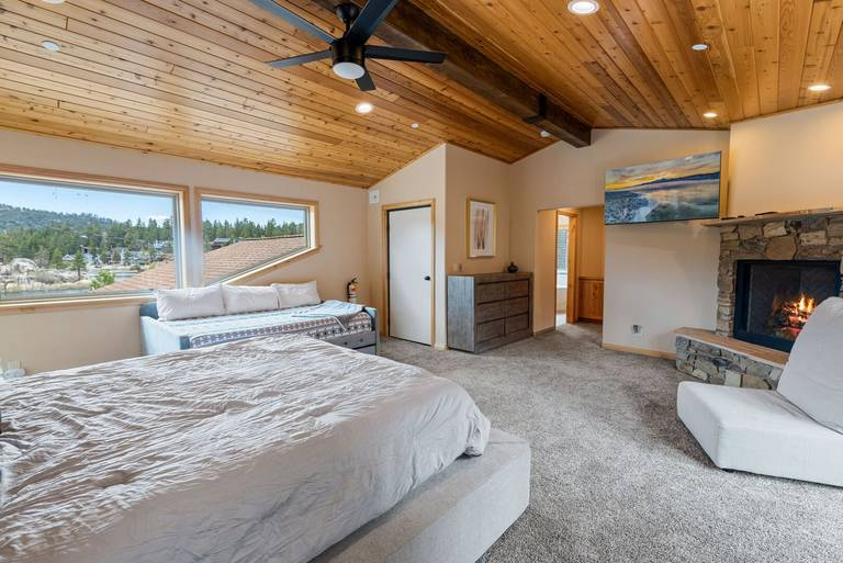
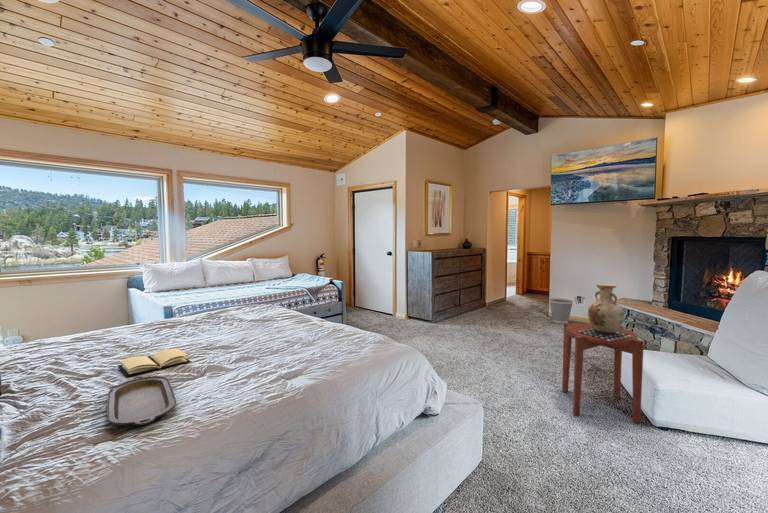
+ side table [561,322,645,424]
+ book [116,347,191,377]
+ serving tray [106,375,177,427]
+ wastebasket [548,297,574,324]
+ vase [576,283,632,341]
